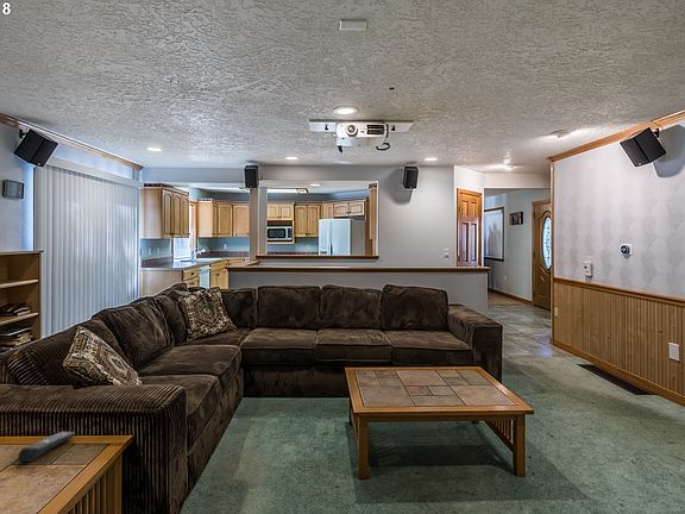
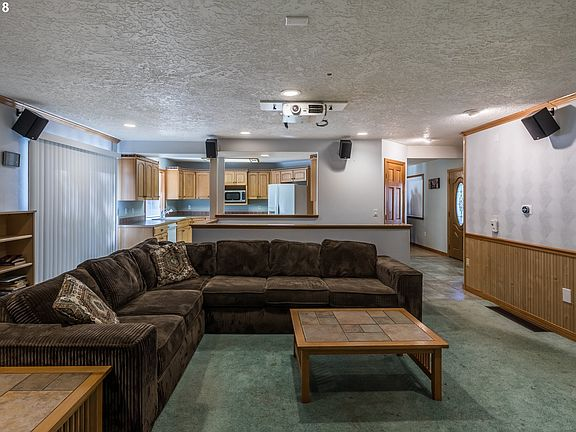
- remote control [17,431,76,463]
